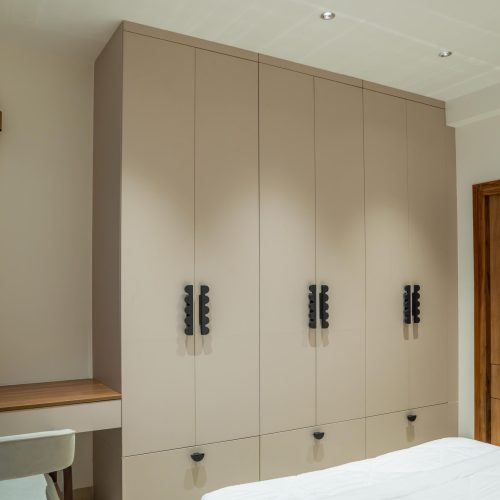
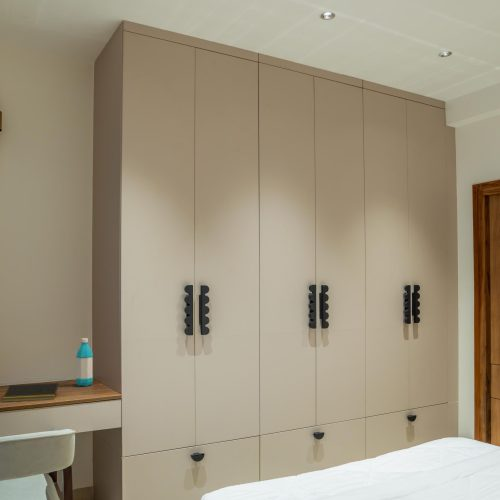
+ water bottle [75,337,94,387]
+ notepad [1,382,60,403]
